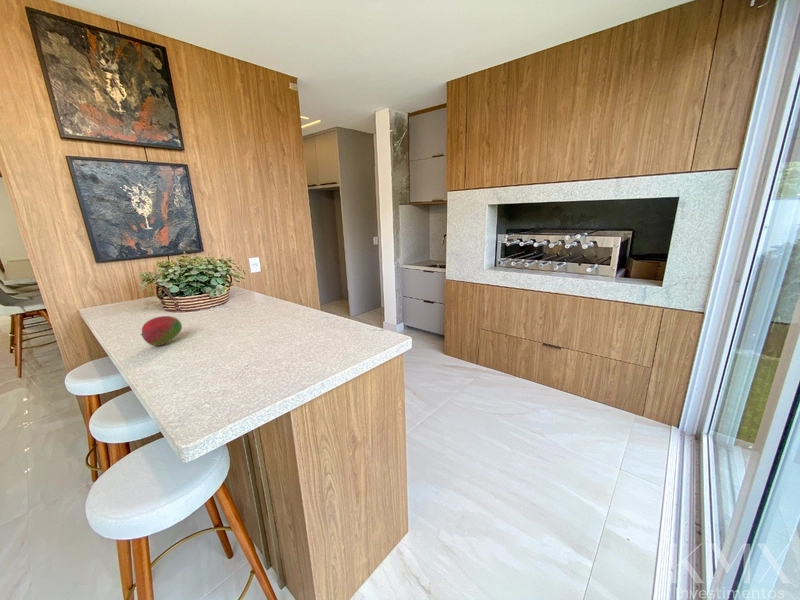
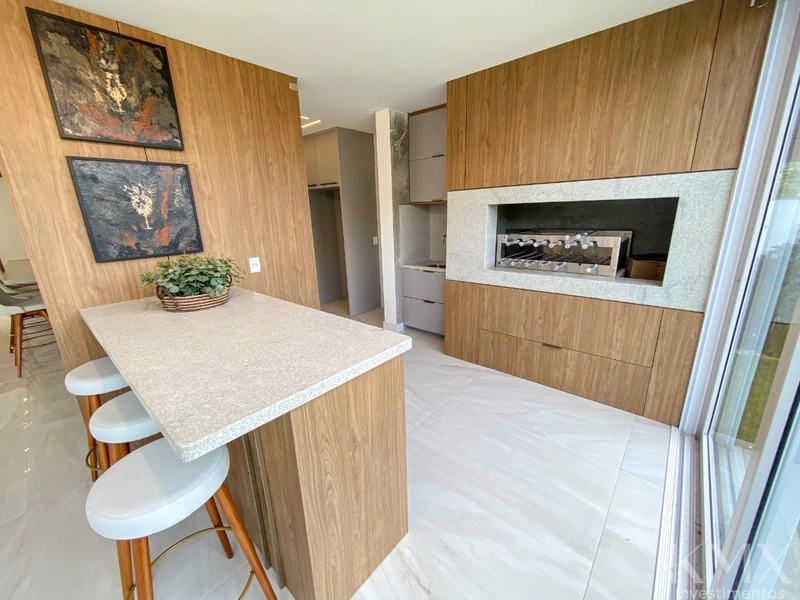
- fruit [140,315,183,347]
